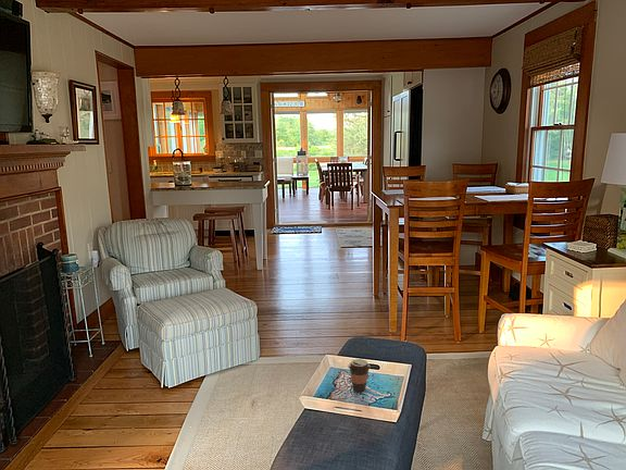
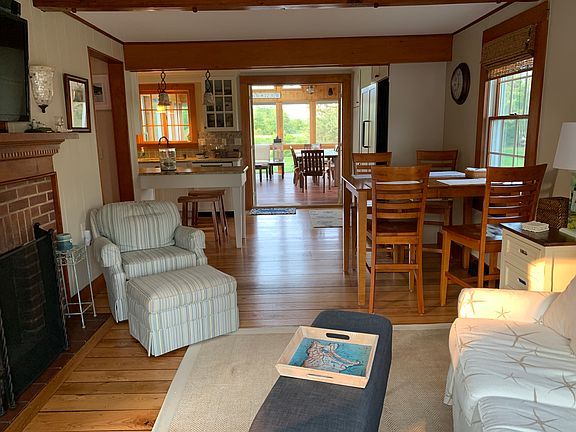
- coffee cup [347,358,372,393]
